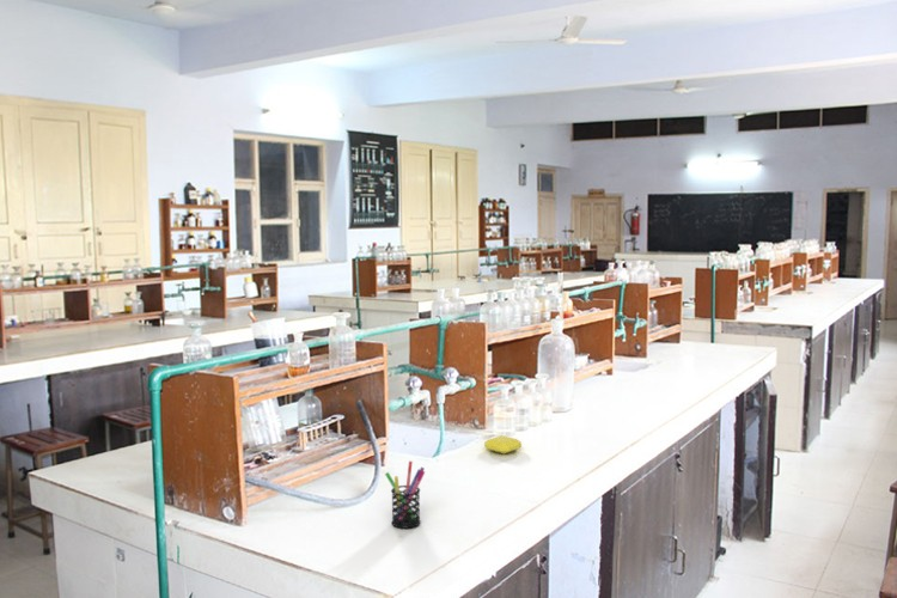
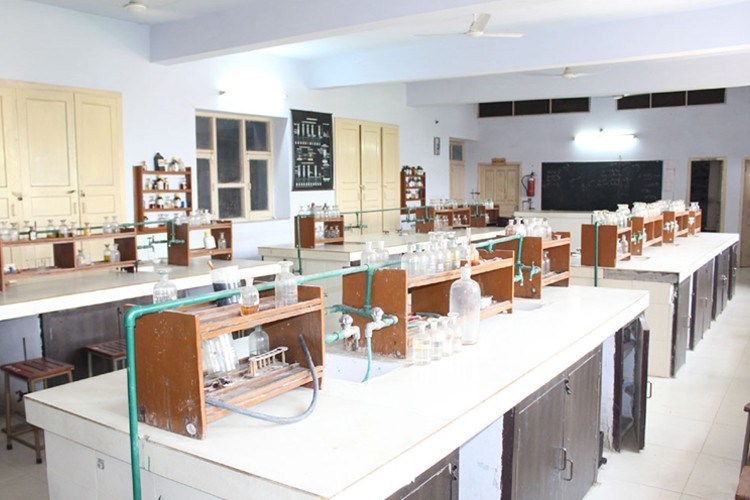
- soap bar [483,434,523,456]
- pen holder [384,460,426,530]
